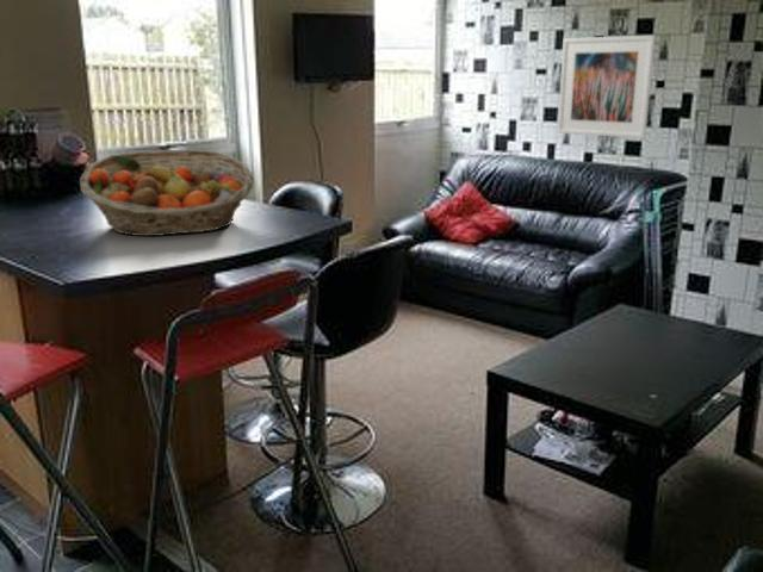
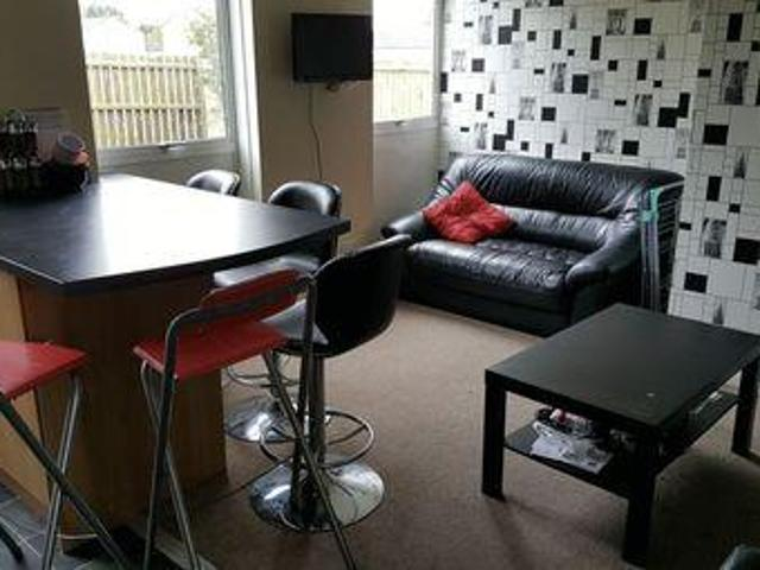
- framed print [557,35,657,139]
- fruit basket [79,149,255,237]
